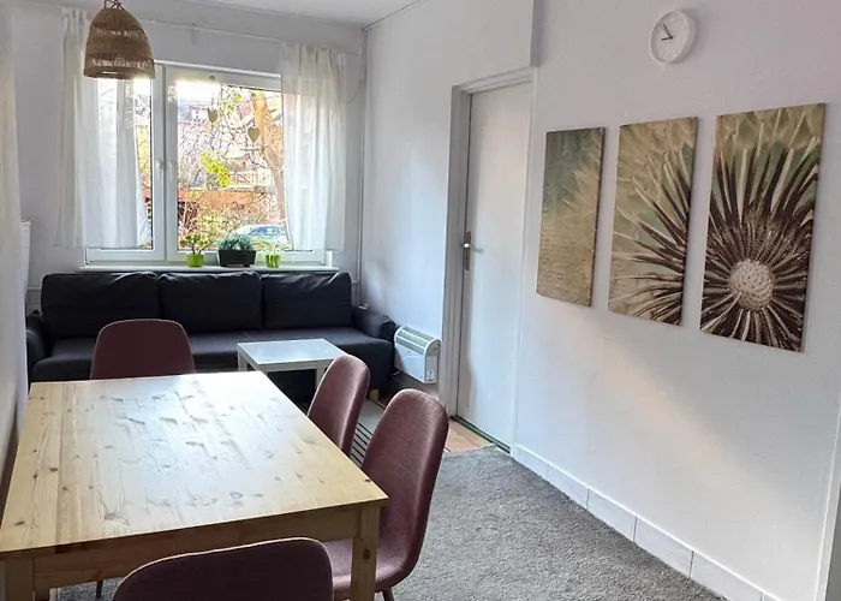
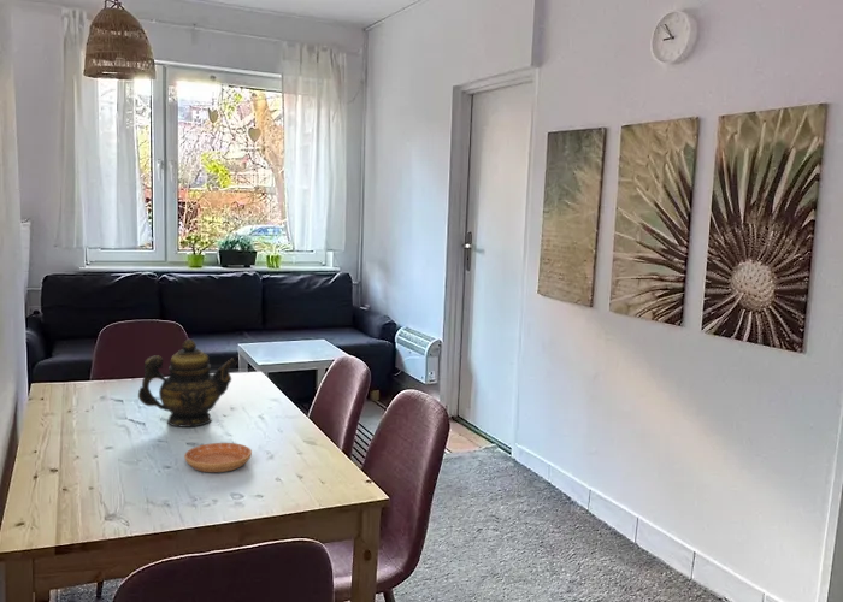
+ saucer [183,442,253,473]
+ teapot [137,338,237,429]
